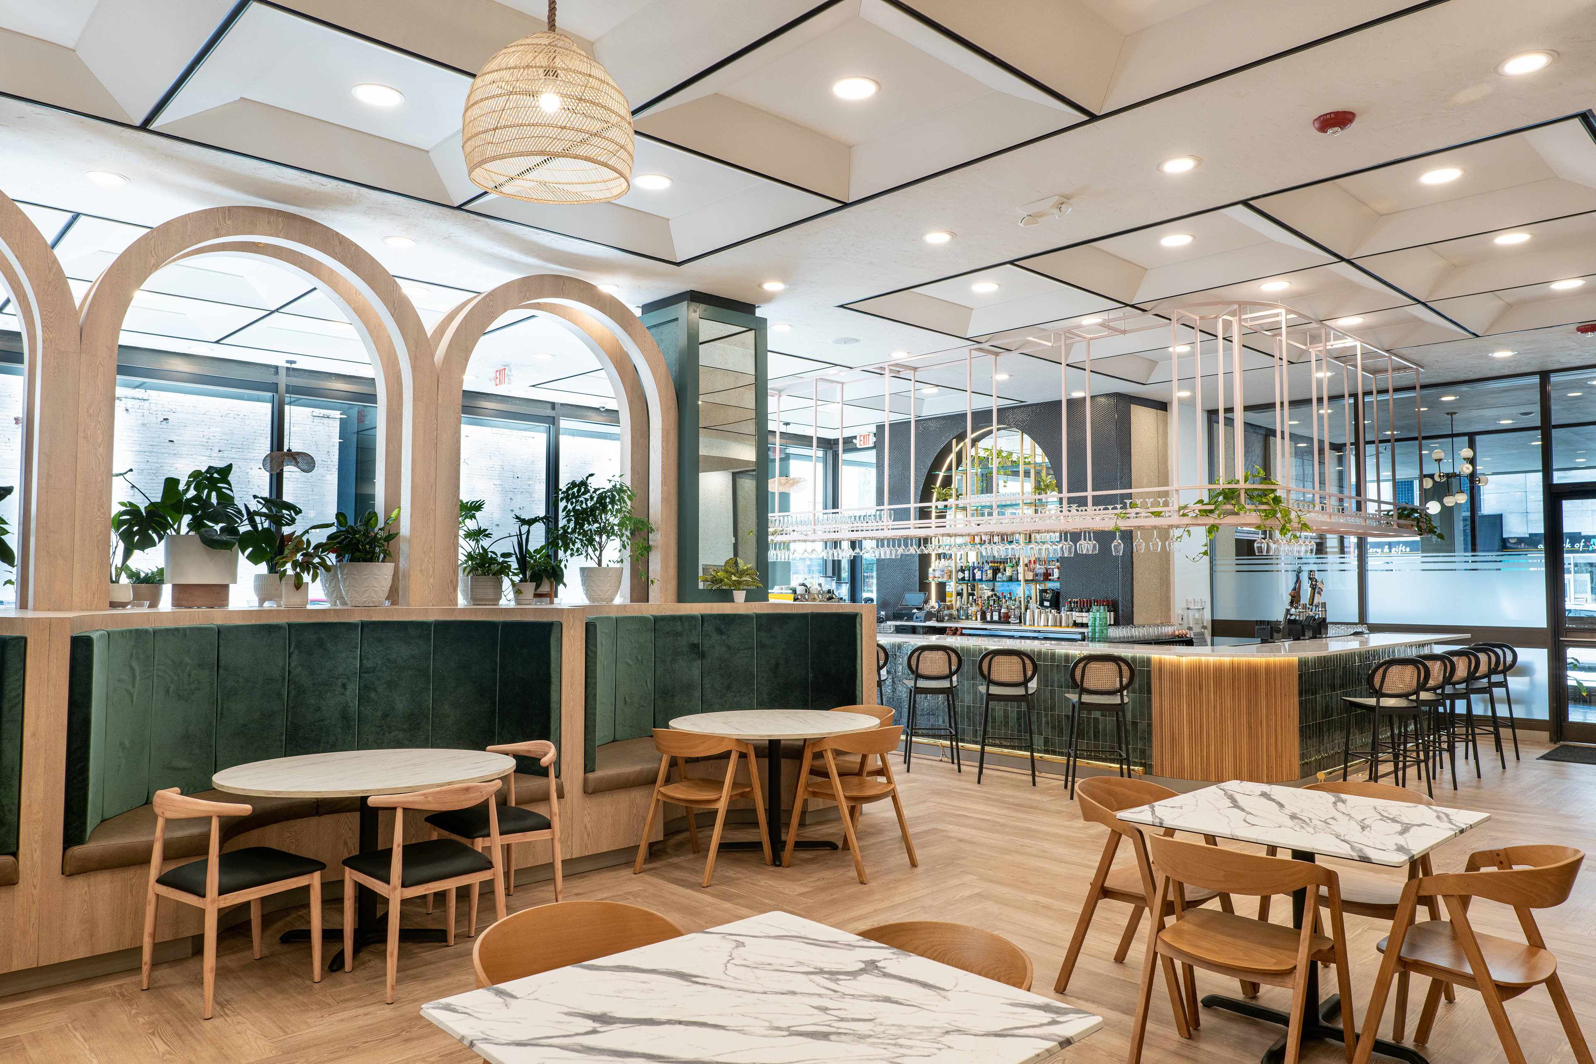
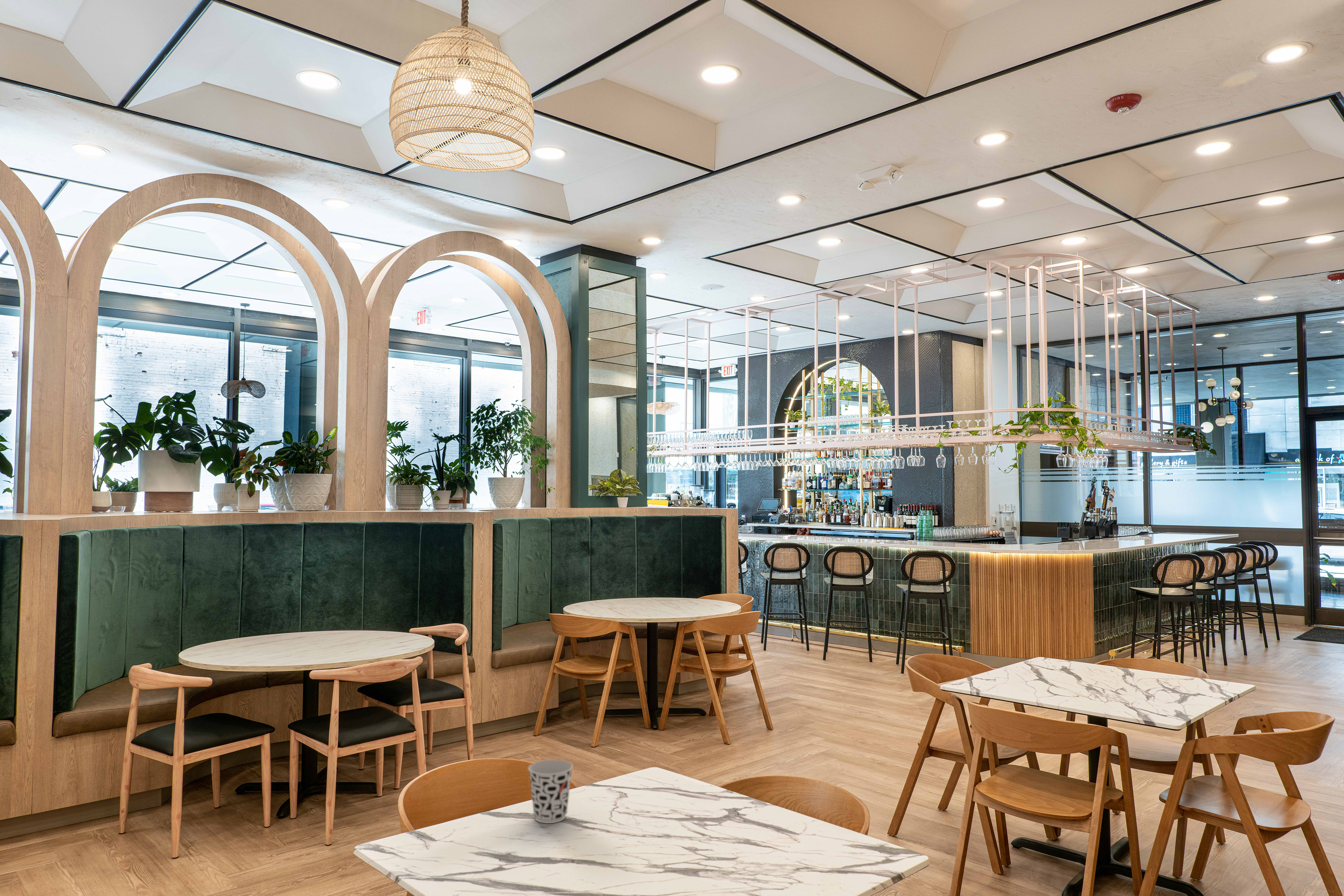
+ cup [528,759,573,824]
